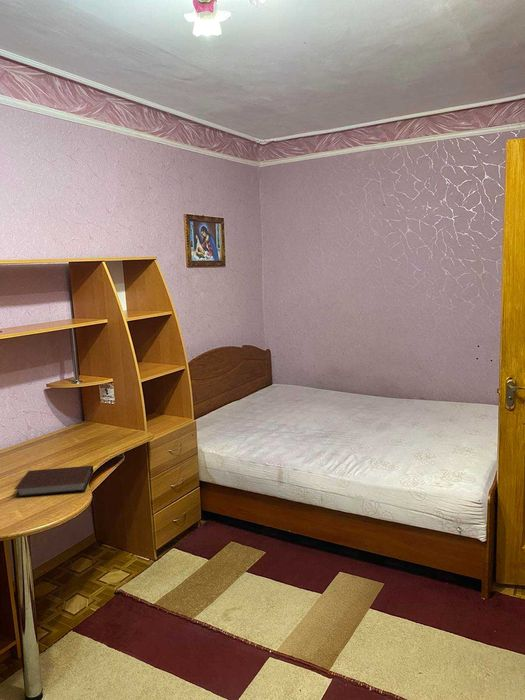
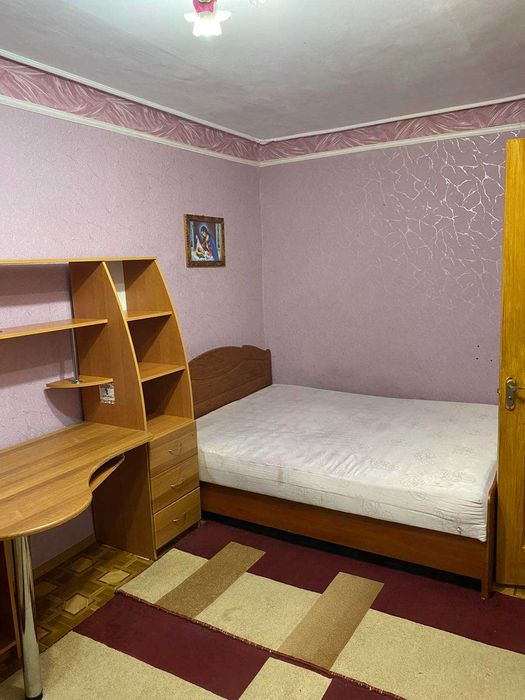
- notebook [14,465,94,498]
